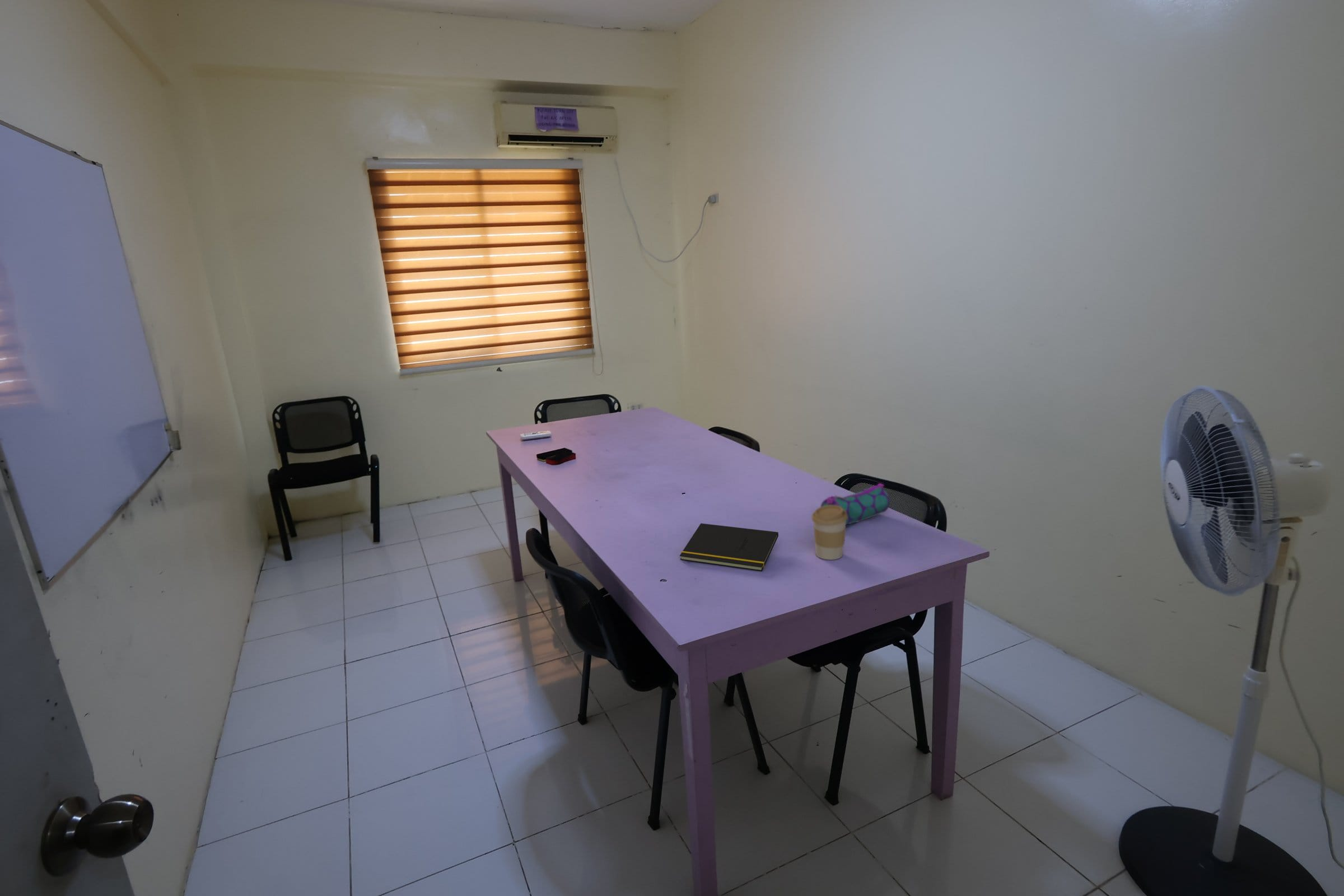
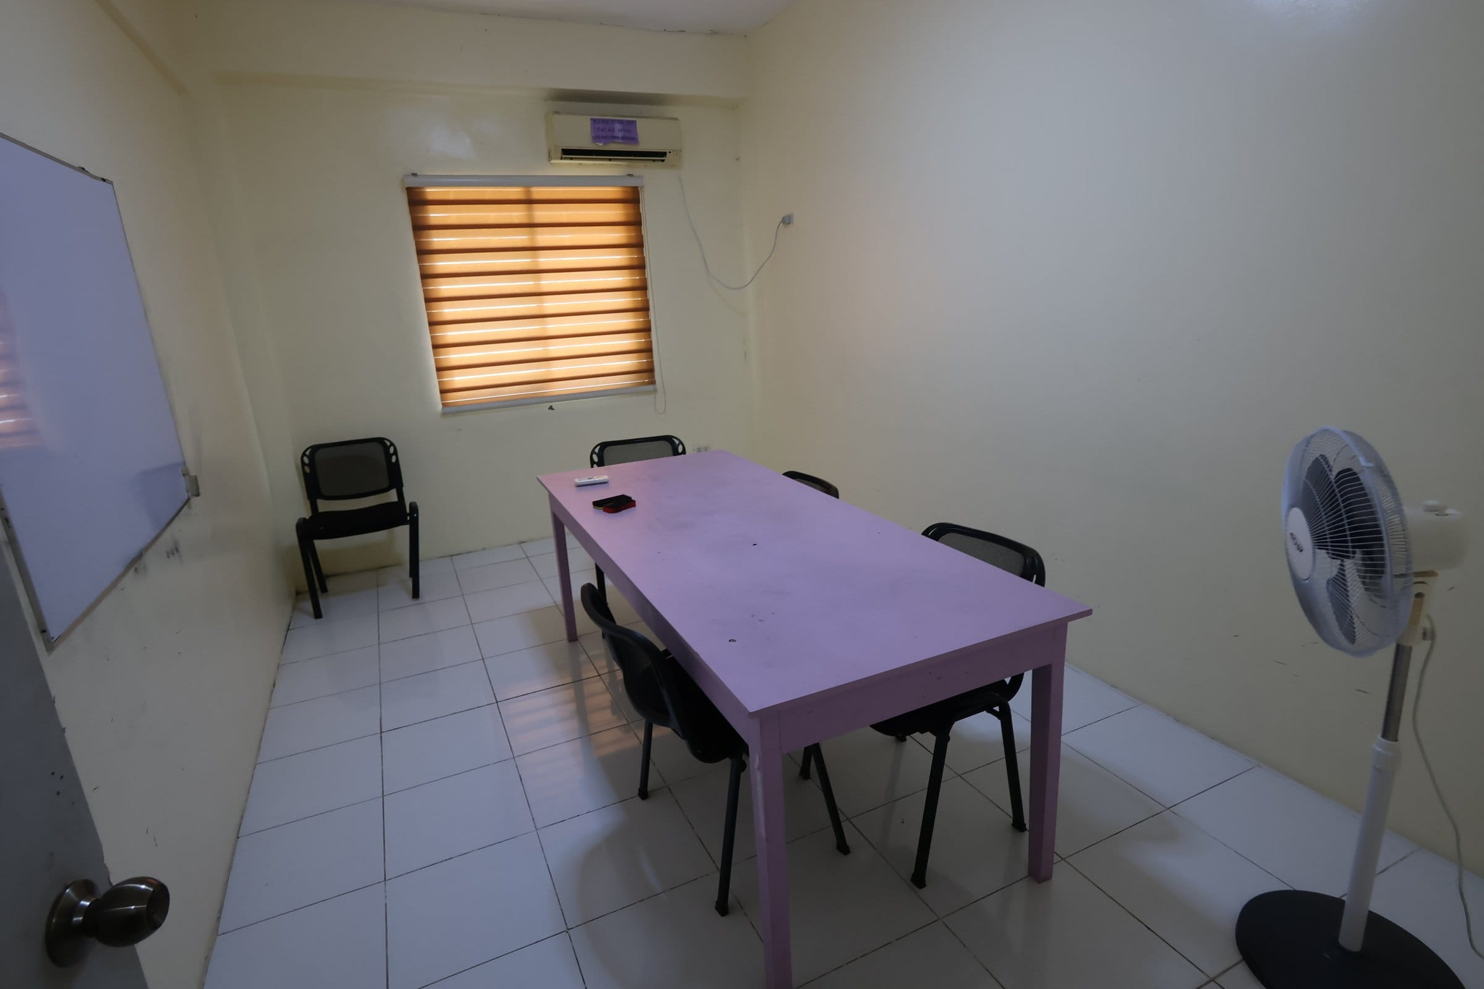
- coffee cup [811,505,848,561]
- pencil case [820,483,890,525]
- notepad [679,522,779,572]
